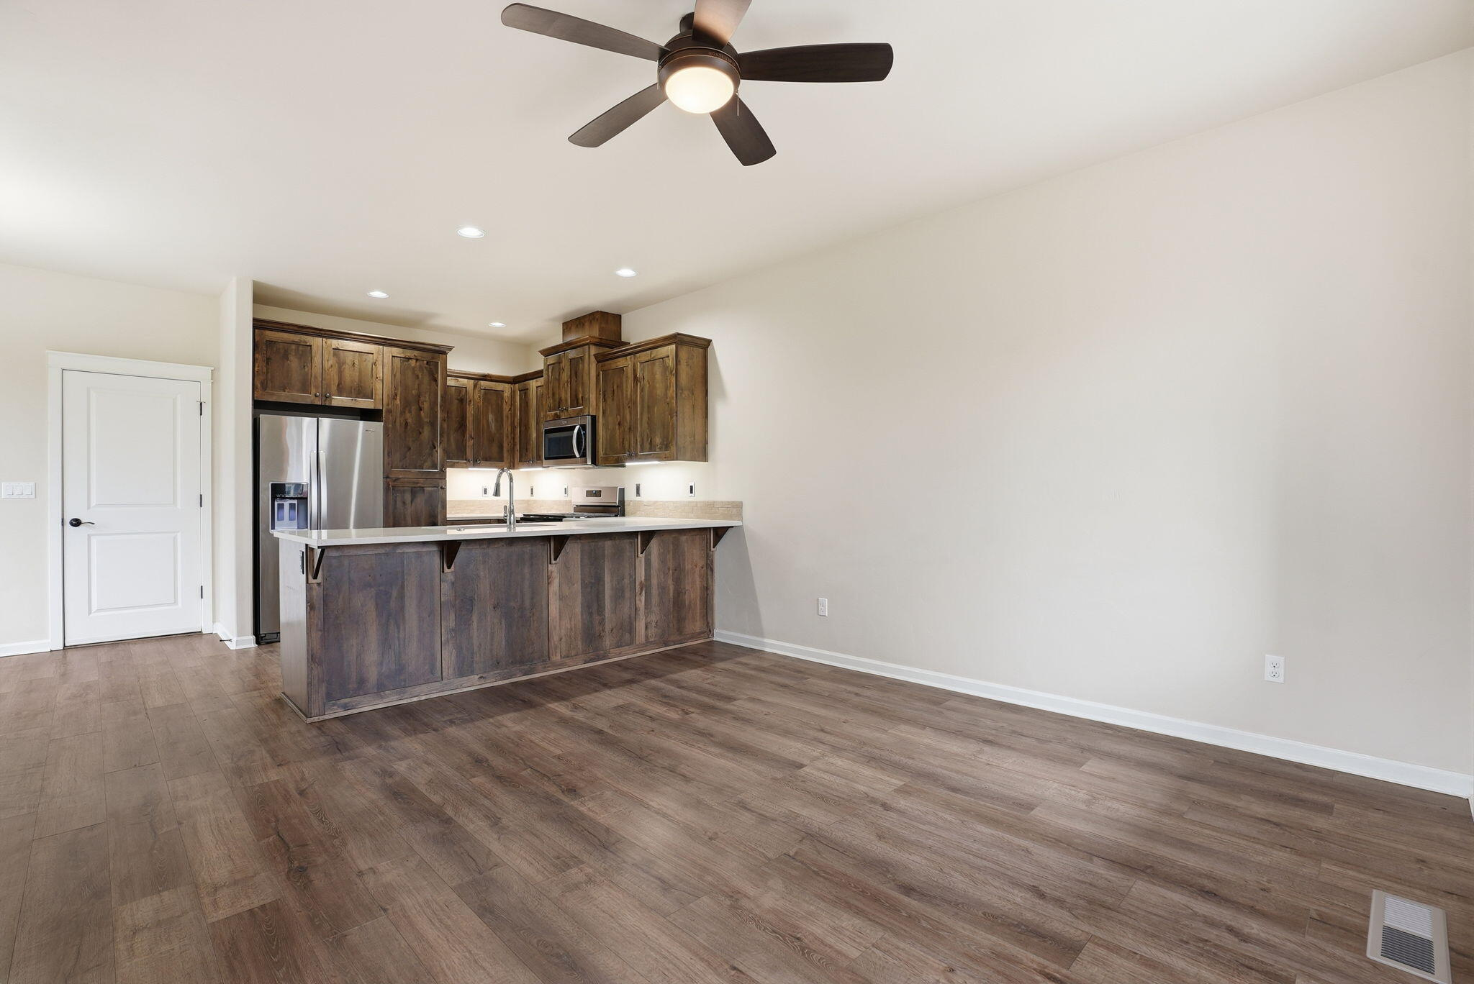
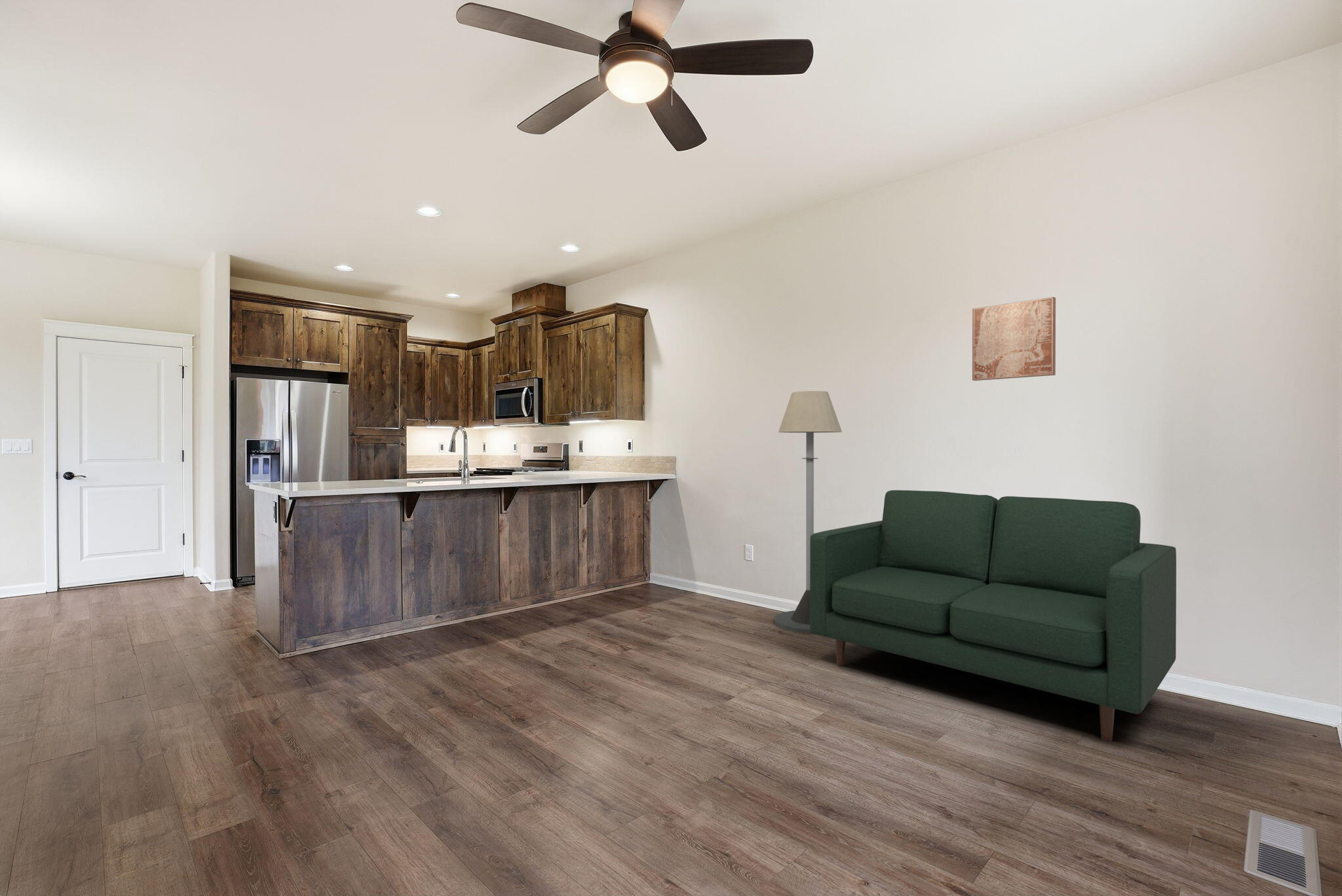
+ floor lamp [774,390,843,635]
+ sofa [810,489,1177,742]
+ wall art [972,296,1056,381]
